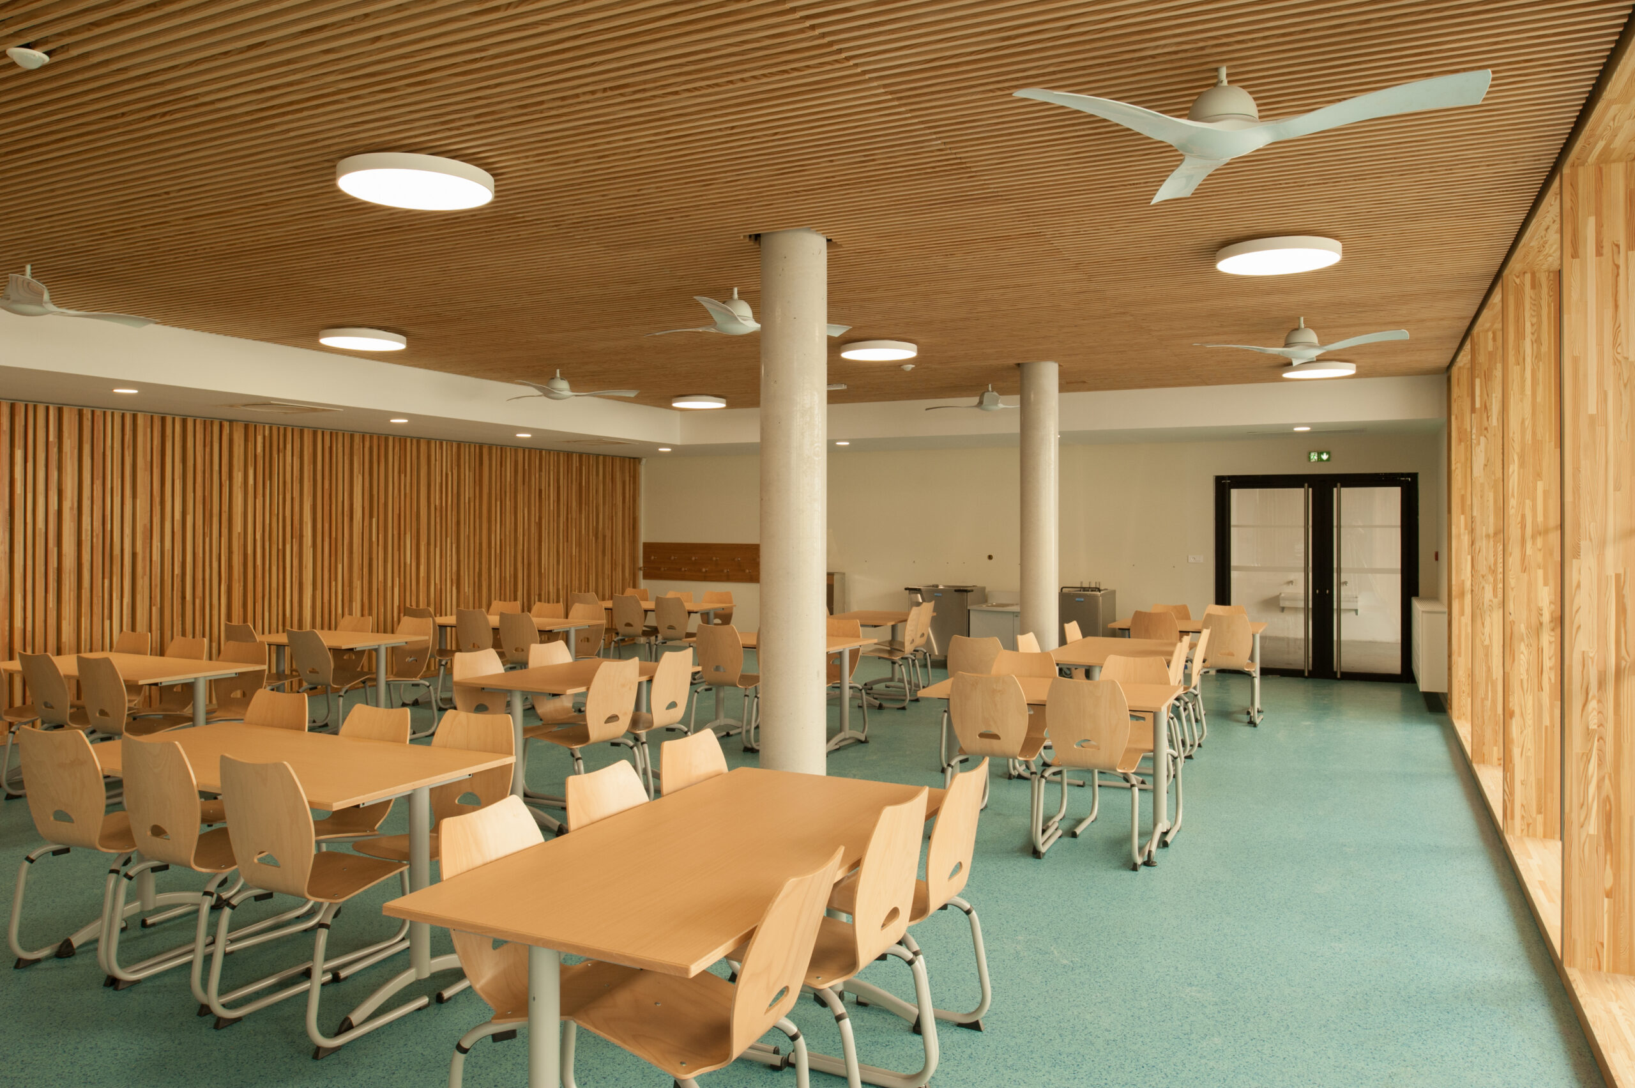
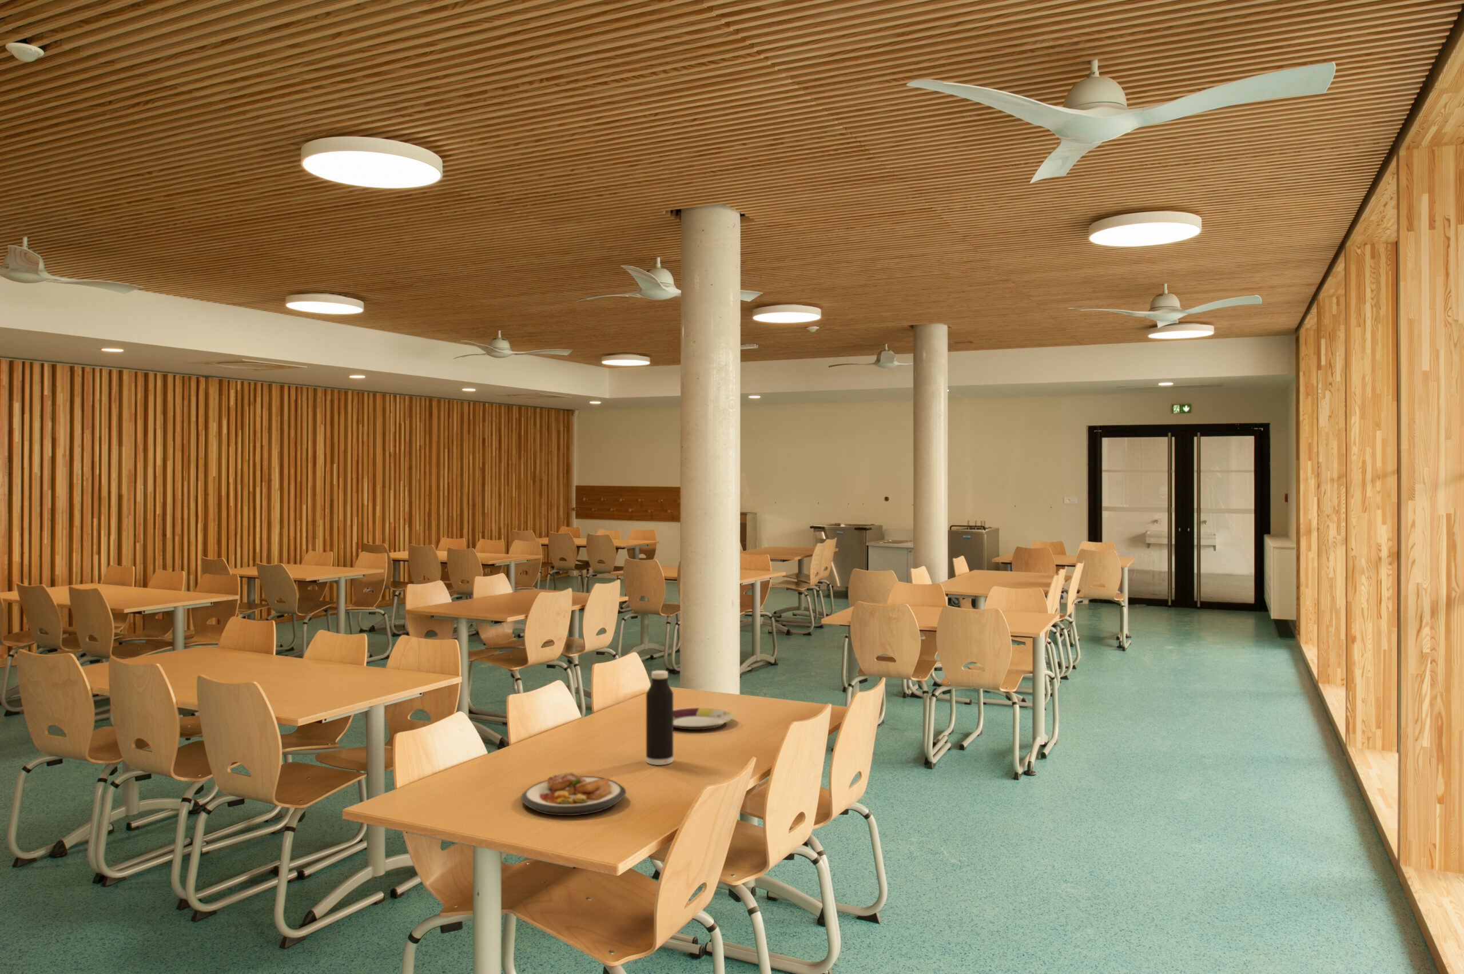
+ plate [521,772,627,816]
+ plate [673,707,735,730]
+ water bottle [646,670,674,765]
